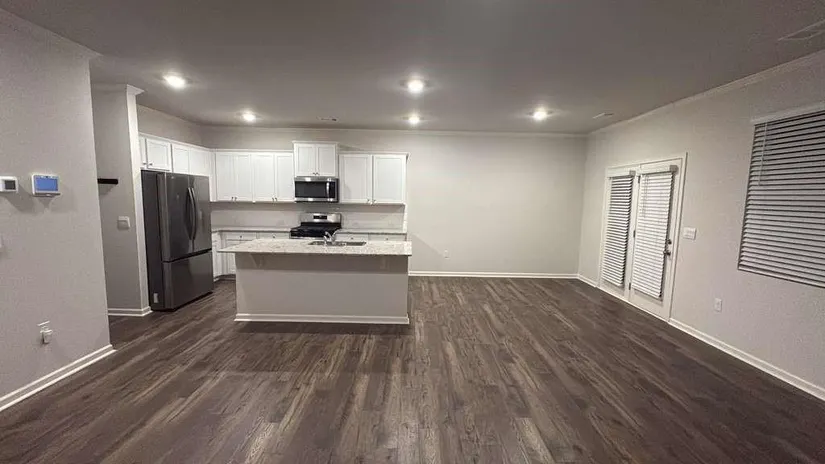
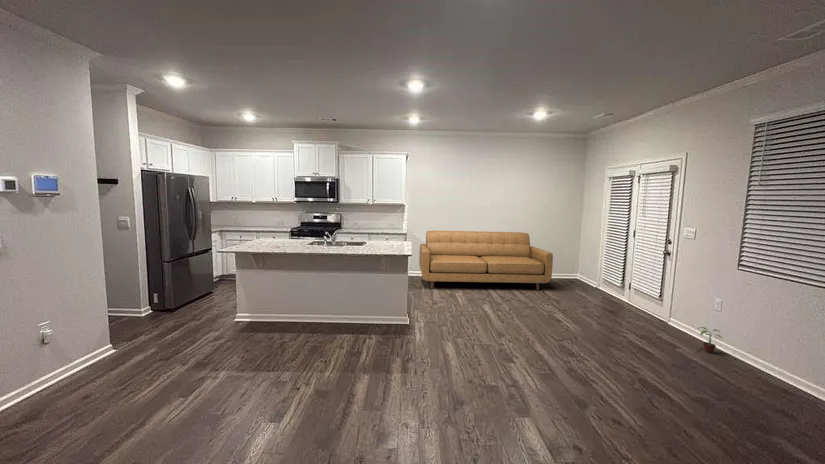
+ potted plant [697,326,724,354]
+ sofa [418,230,554,291]
